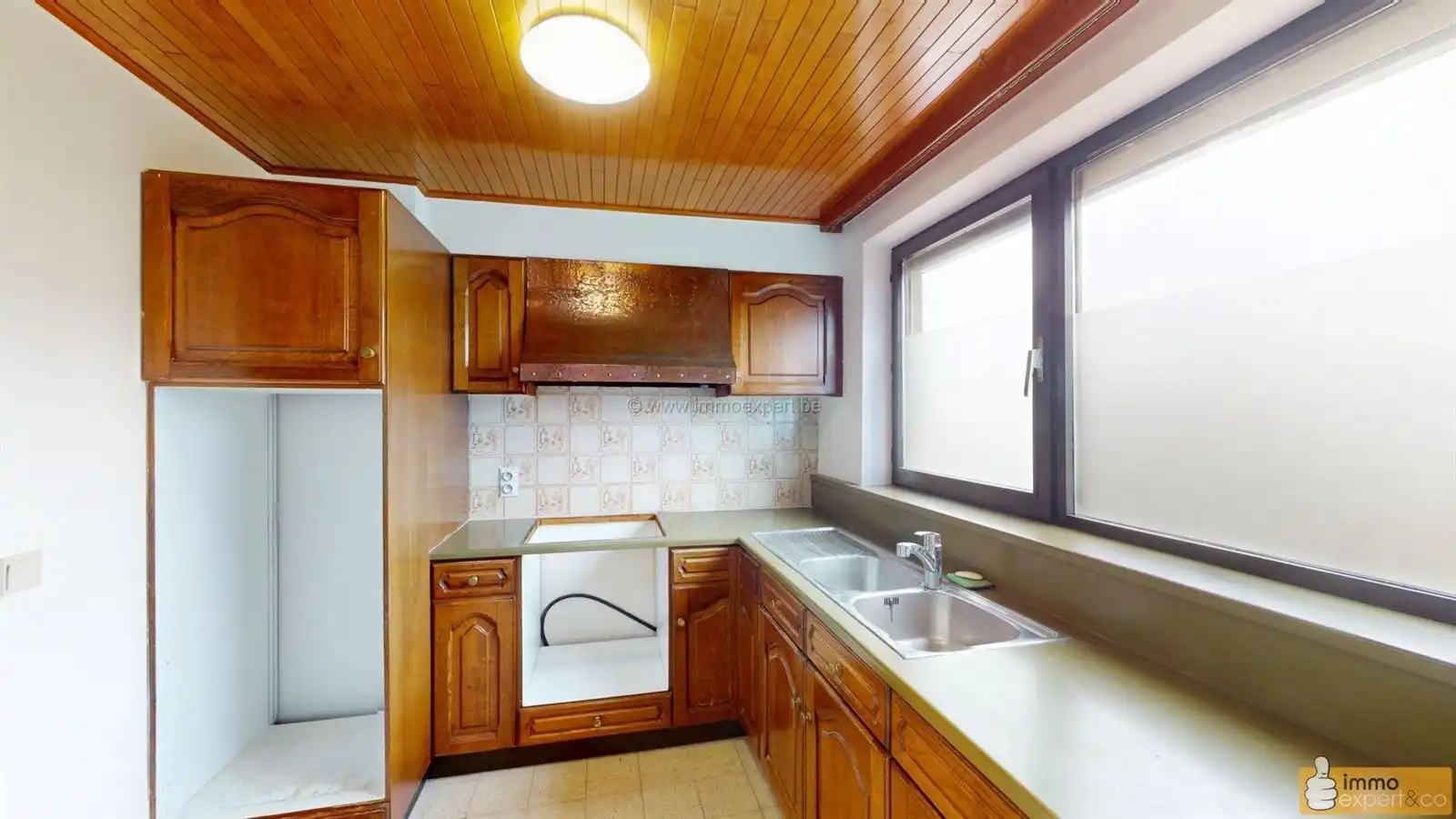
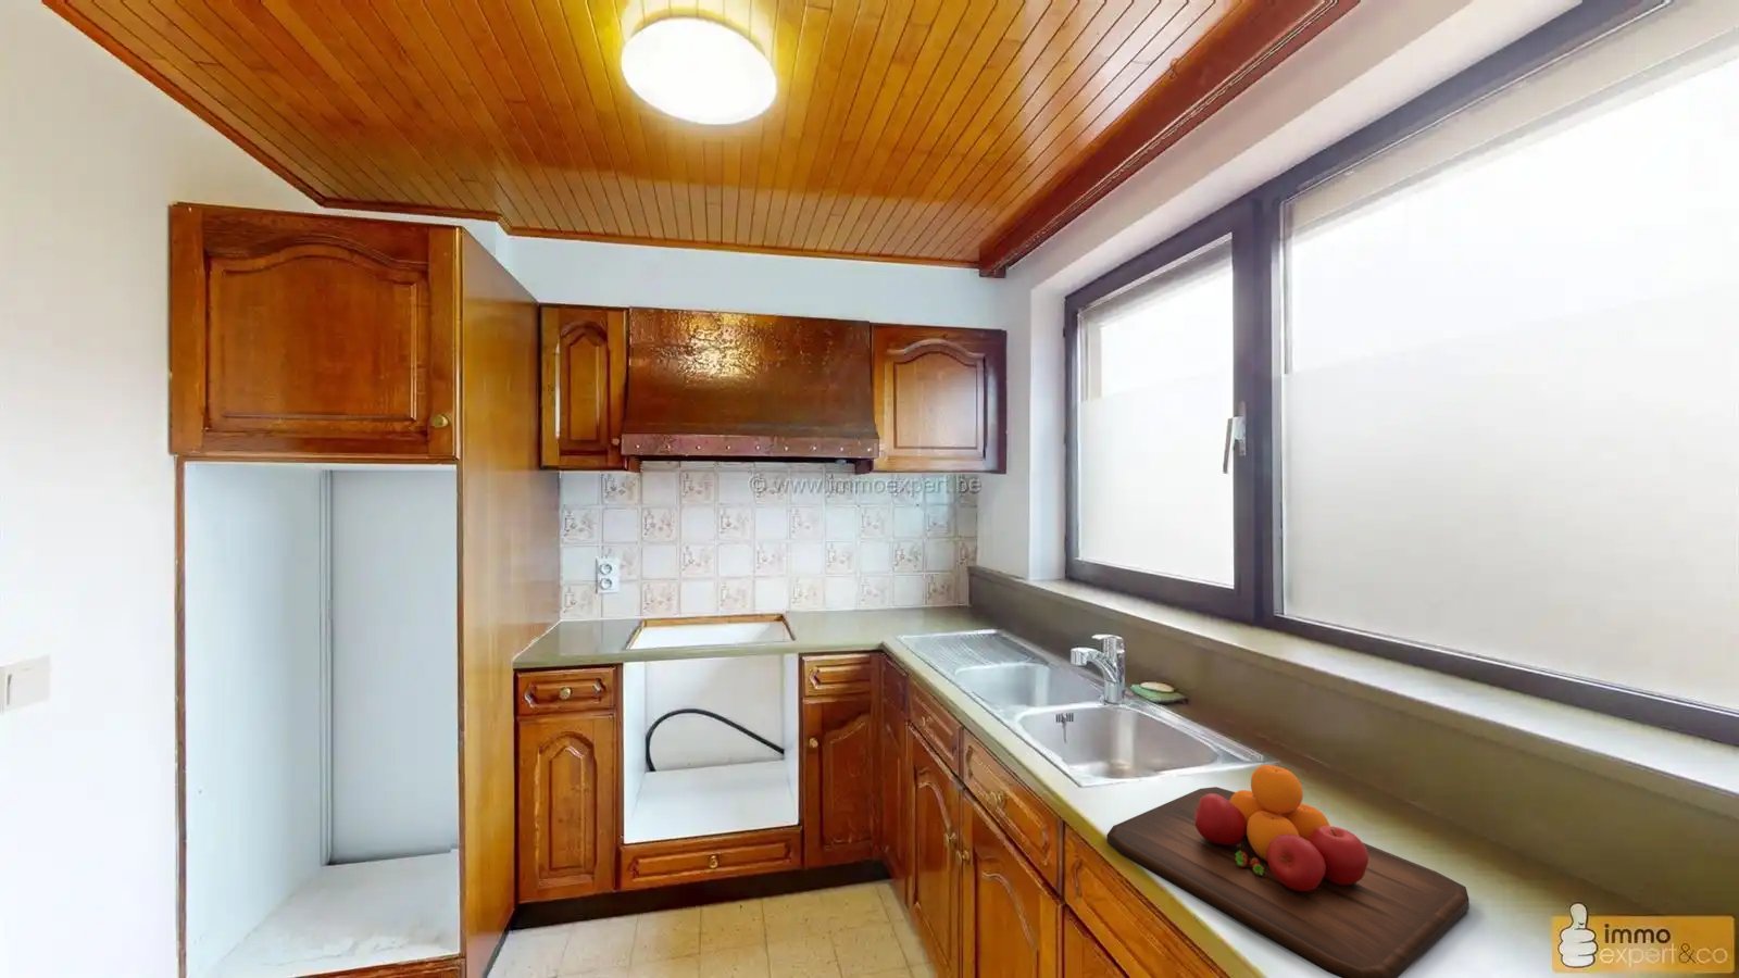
+ chopping board [1105,764,1470,978]
